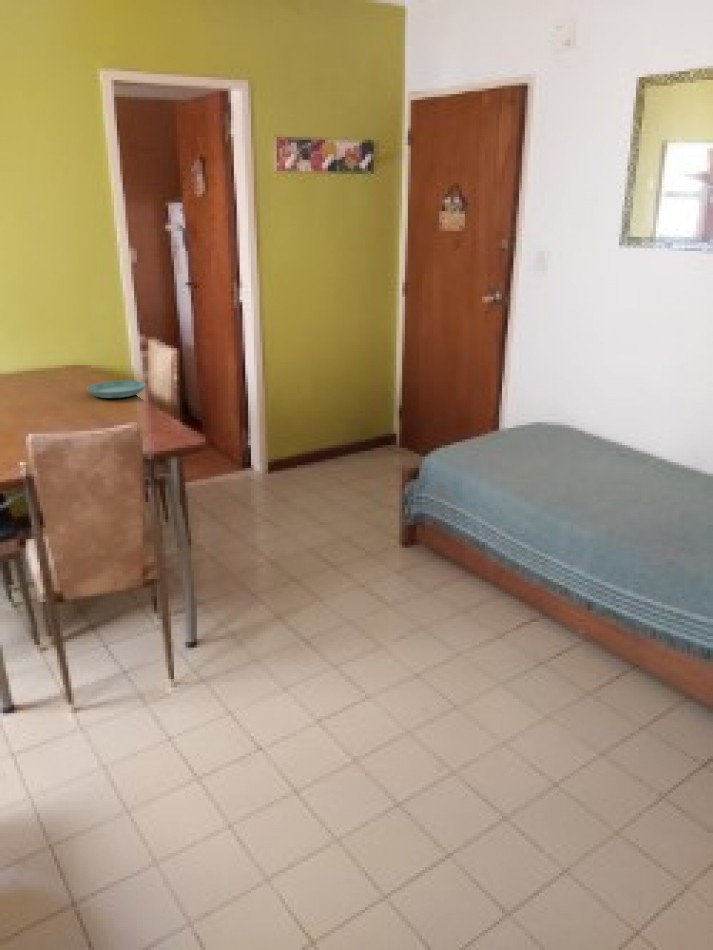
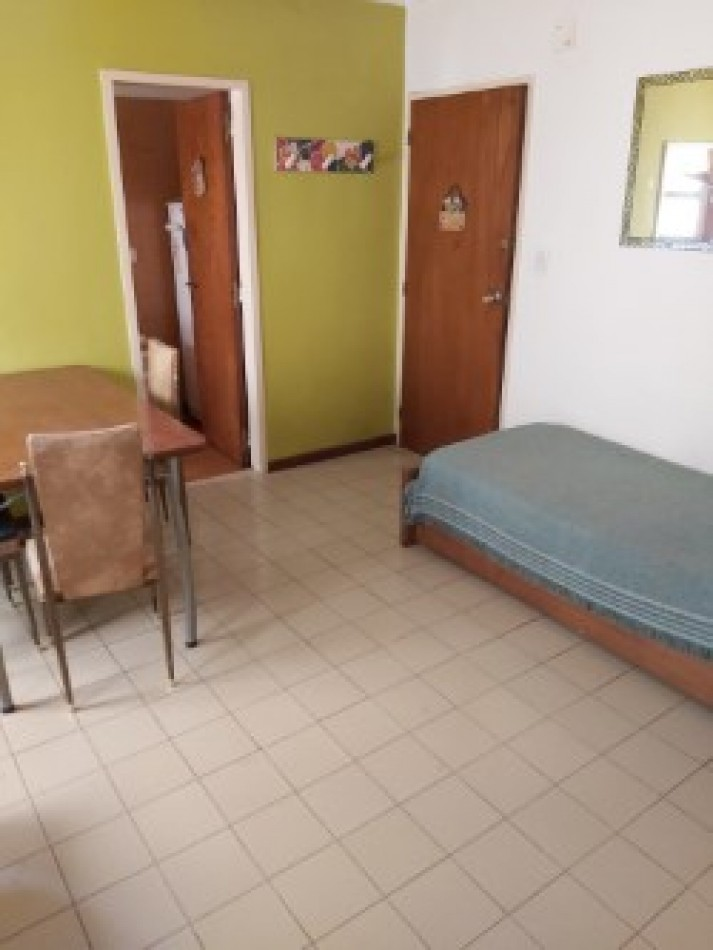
- saucer [86,380,147,399]
